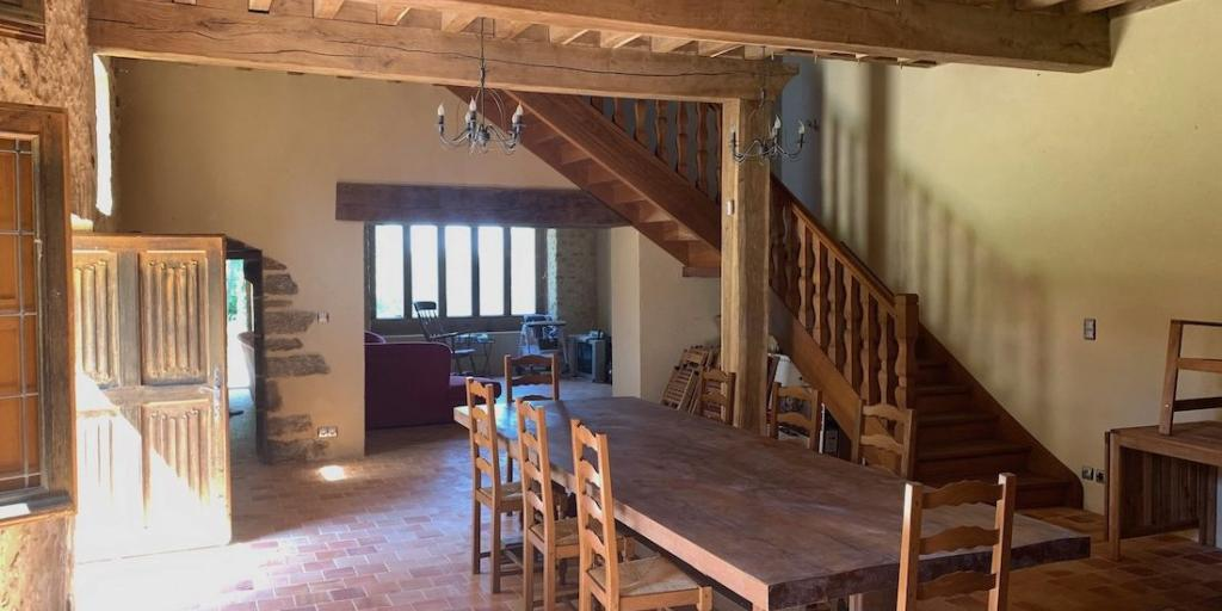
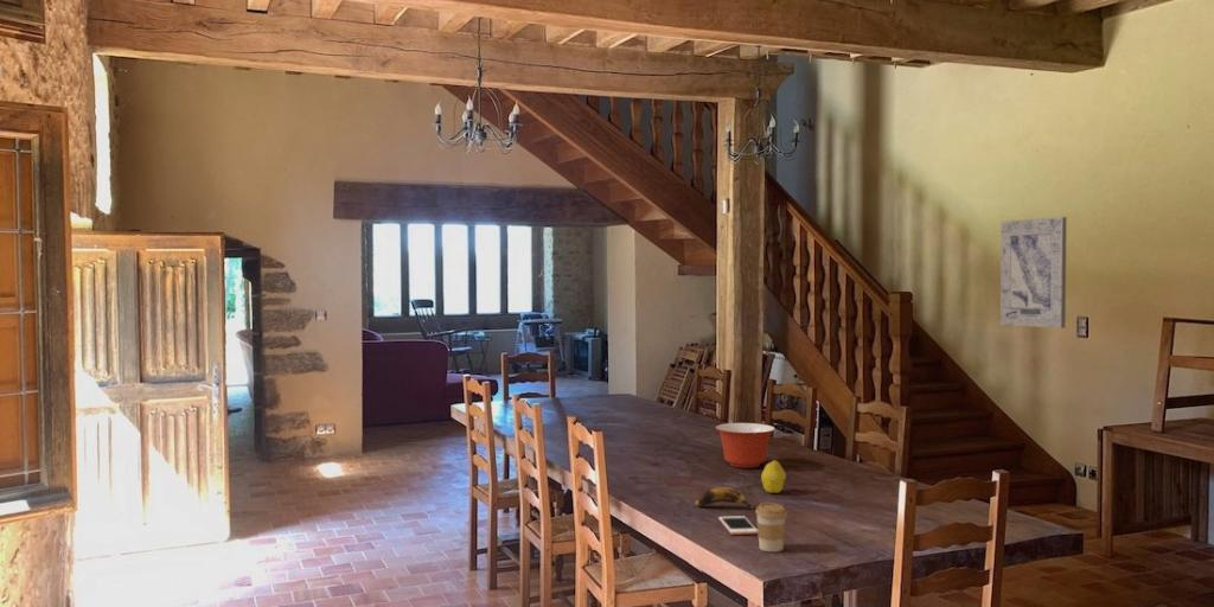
+ mixing bowl [715,422,777,469]
+ fruit [760,459,787,494]
+ cell phone [717,515,758,536]
+ coffee cup [754,501,788,552]
+ wall art [999,216,1067,330]
+ banana [694,486,755,510]
